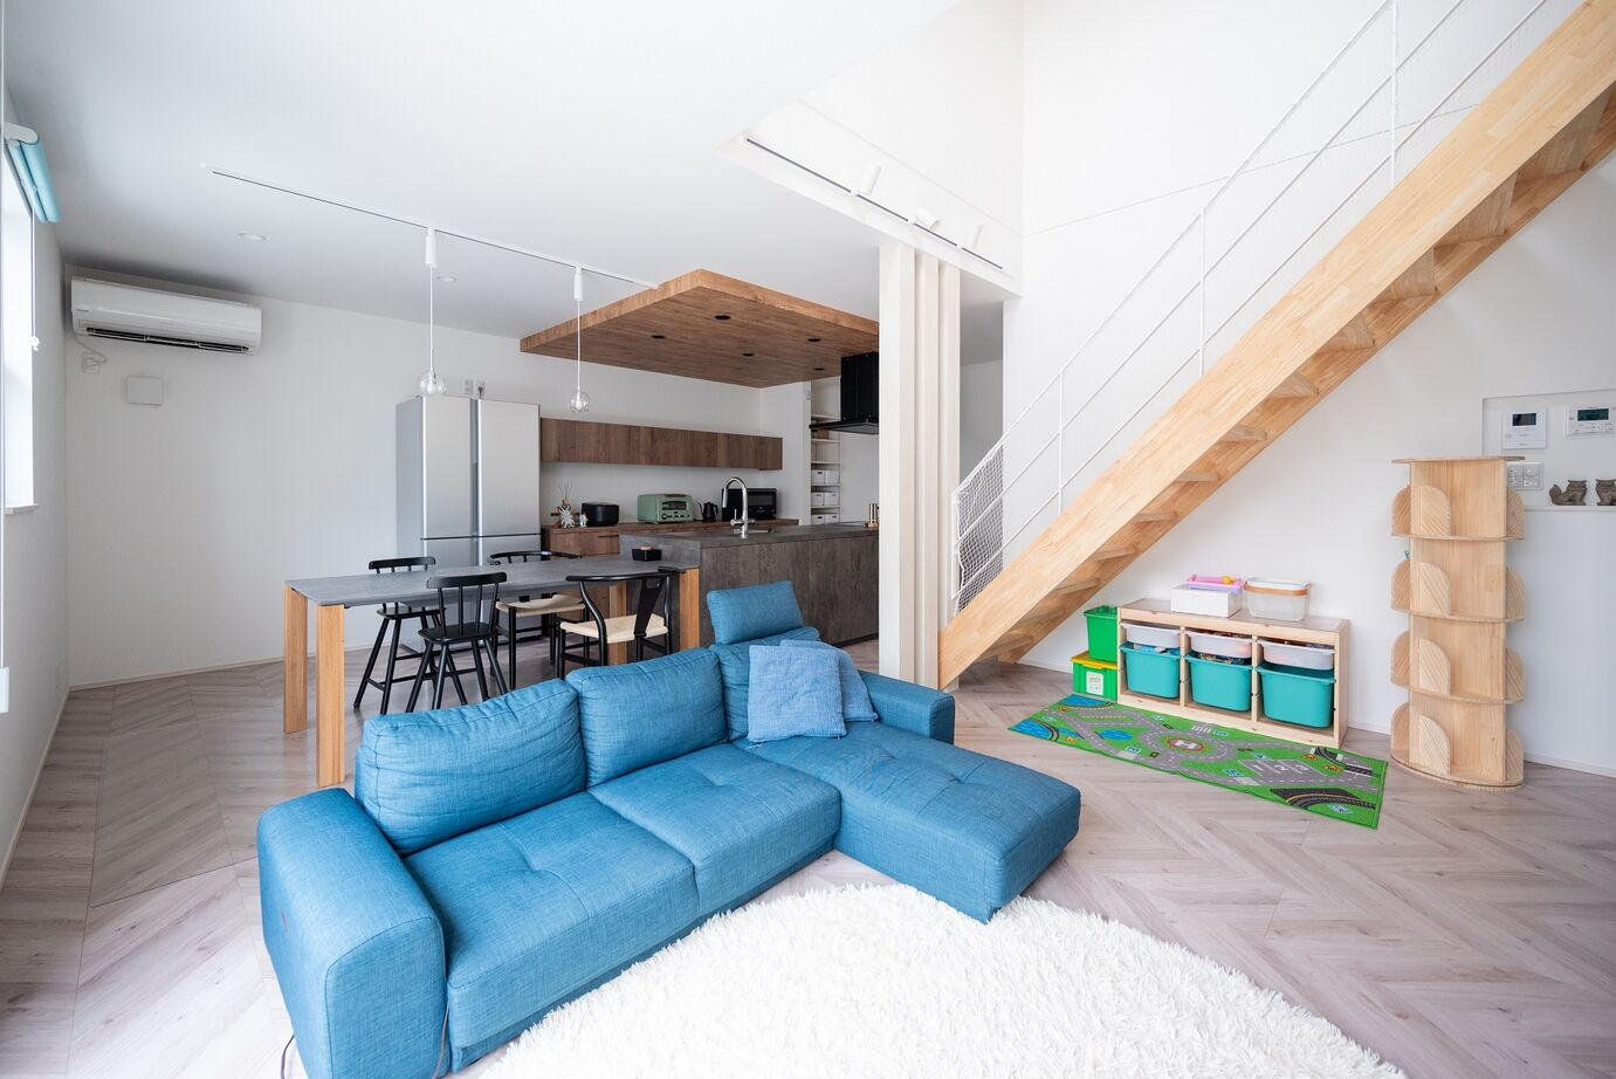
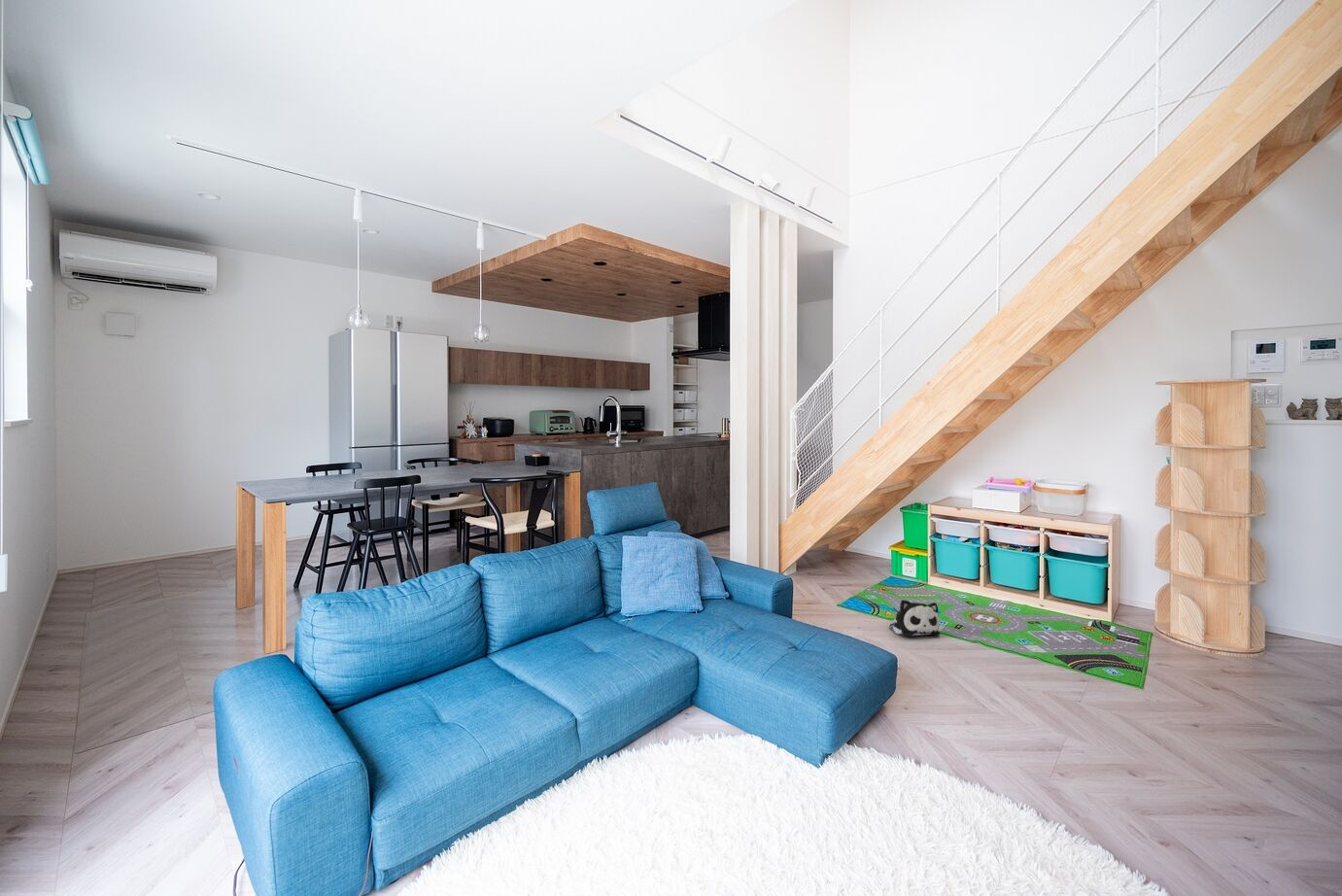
+ plush toy [888,599,941,638]
